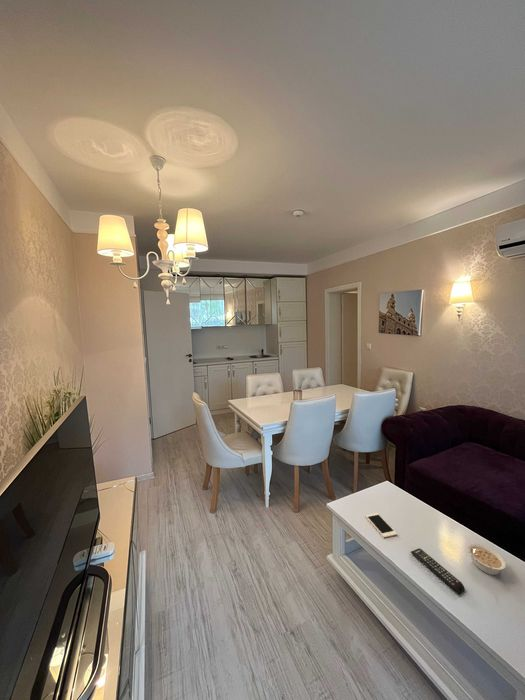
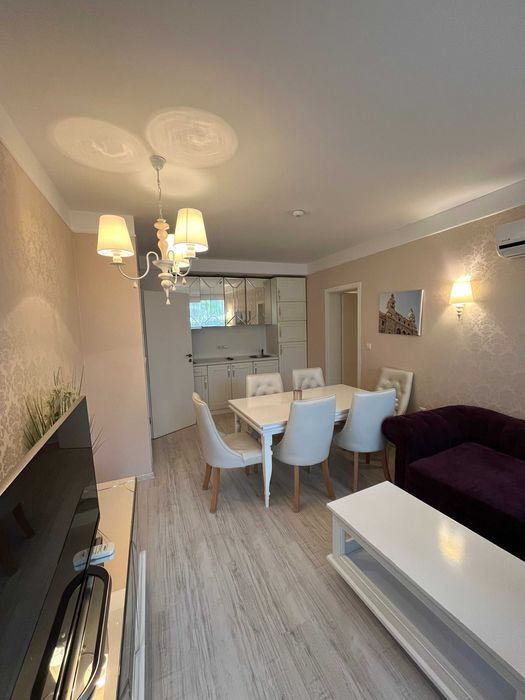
- remote control [410,547,466,595]
- cell phone [364,512,398,539]
- legume [466,542,507,576]
